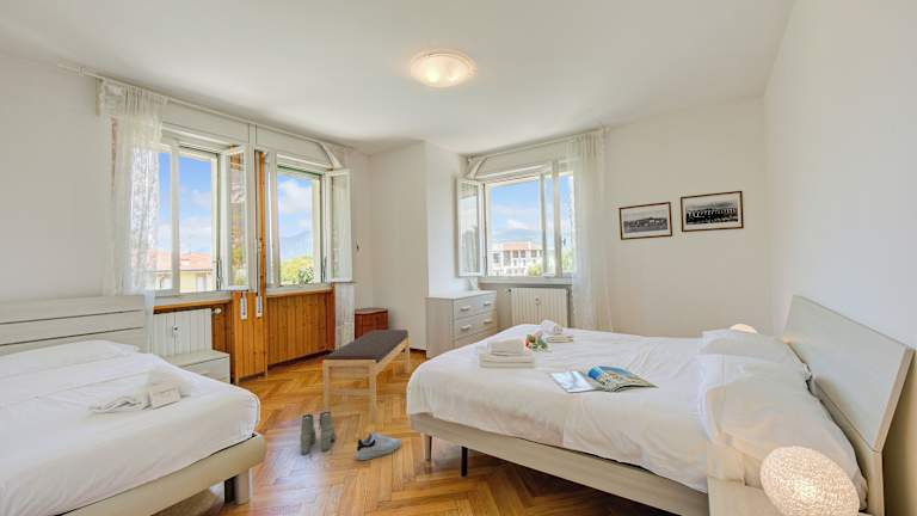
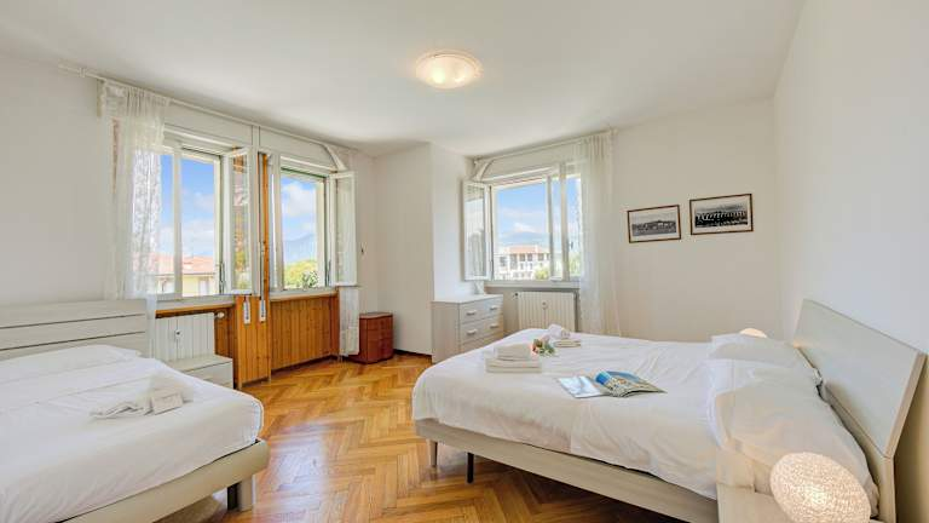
- shoe [353,431,402,461]
- boots [299,412,337,455]
- bench [321,328,411,422]
